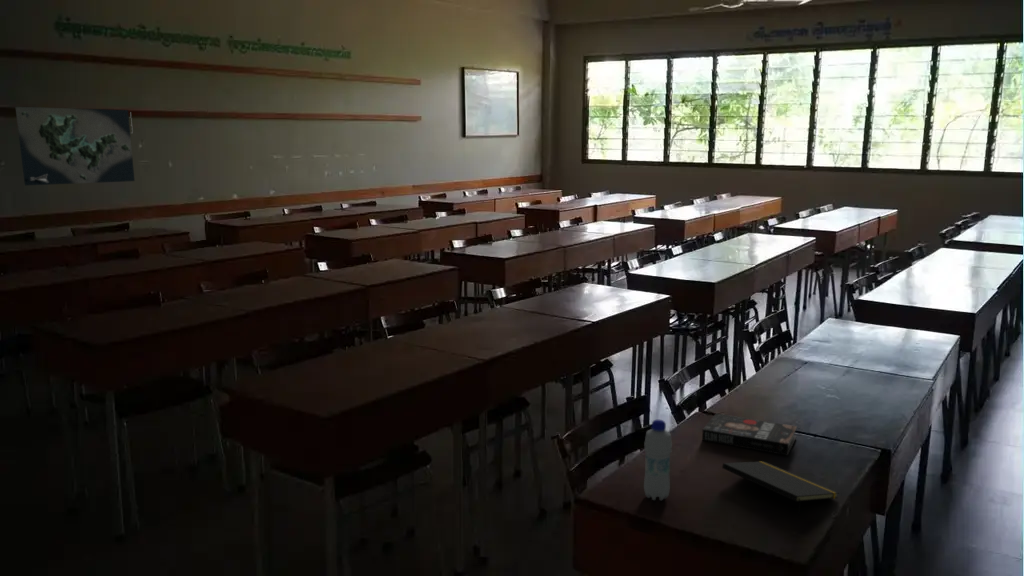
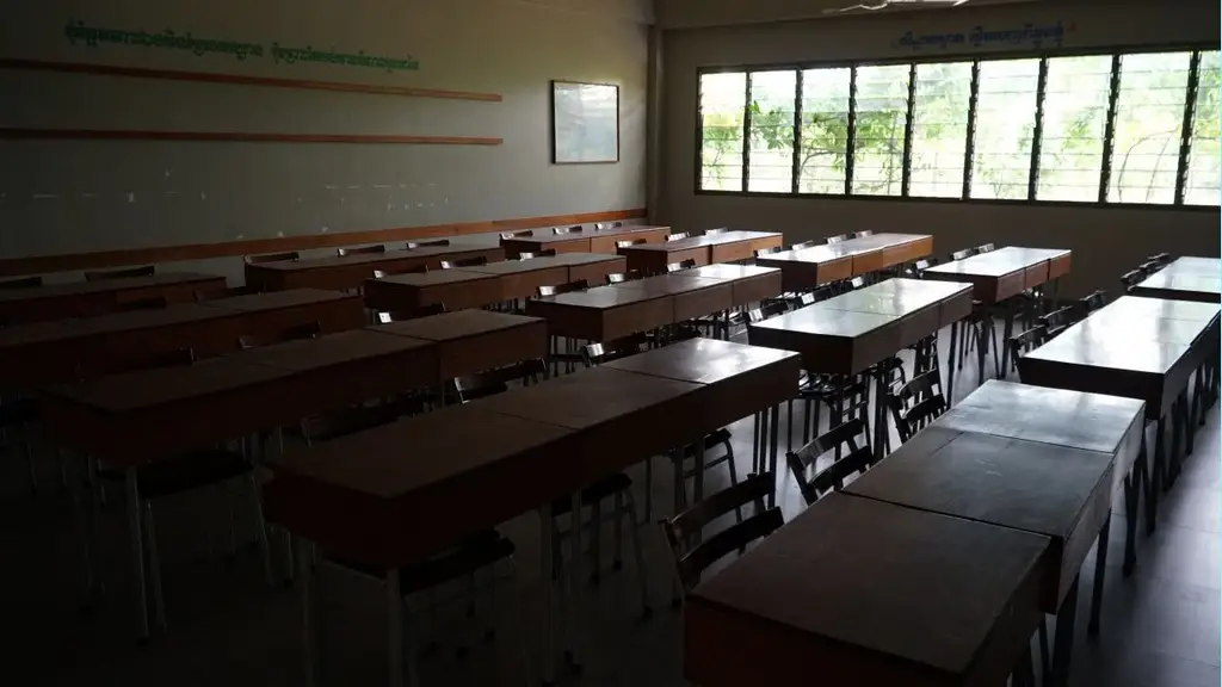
- map [14,106,136,186]
- bottle [643,419,673,501]
- notepad [721,460,839,516]
- book [701,413,798,456]
